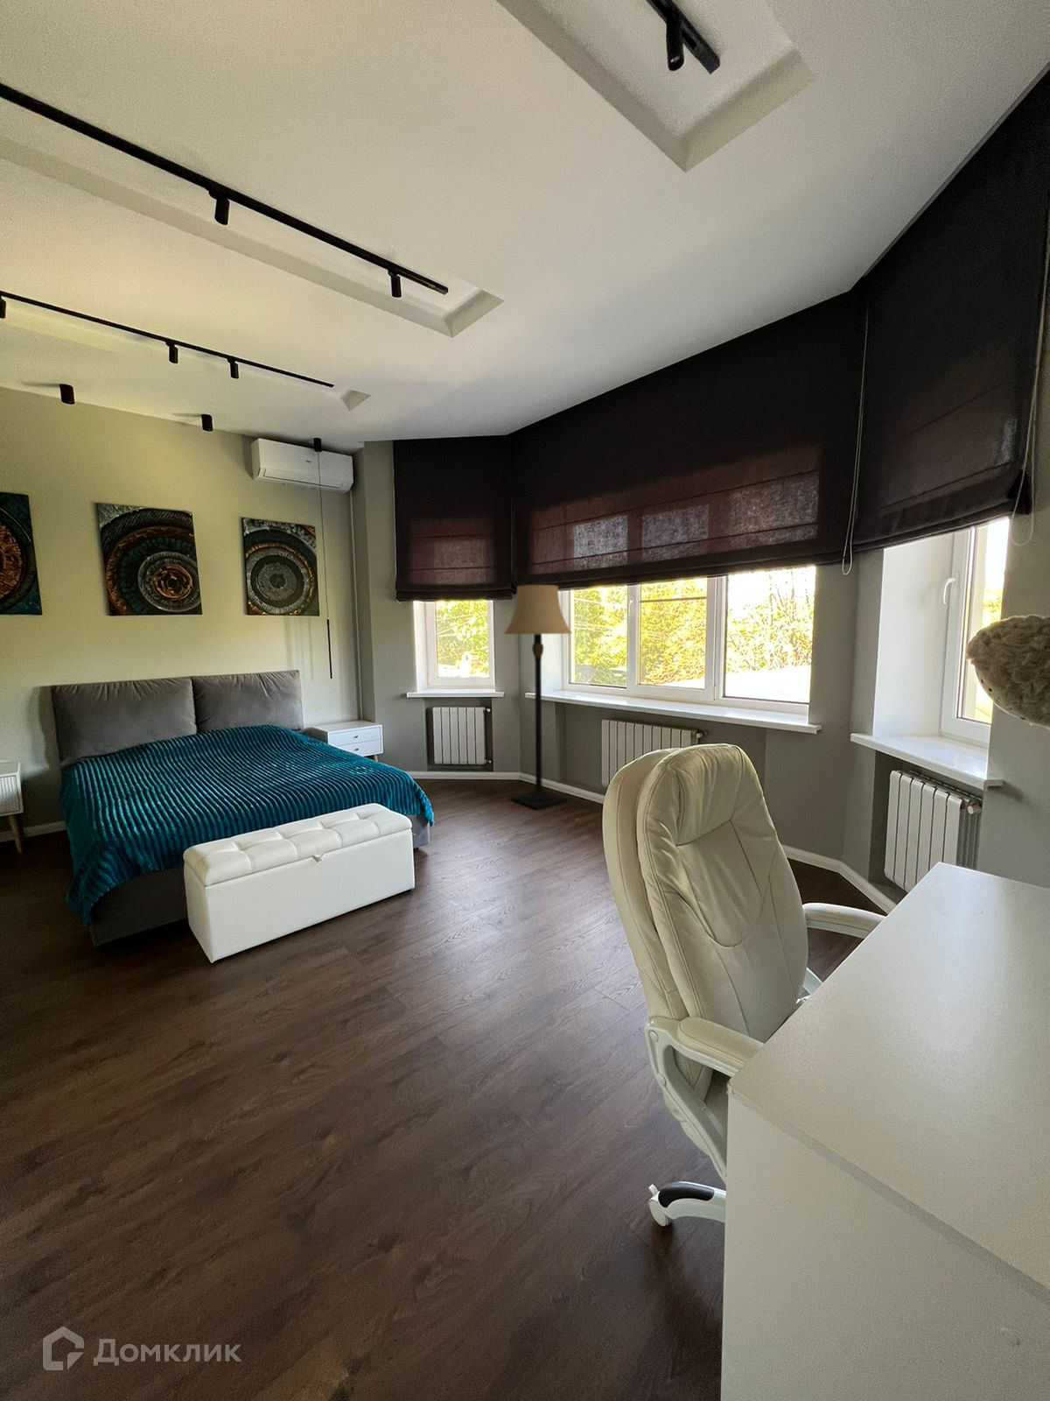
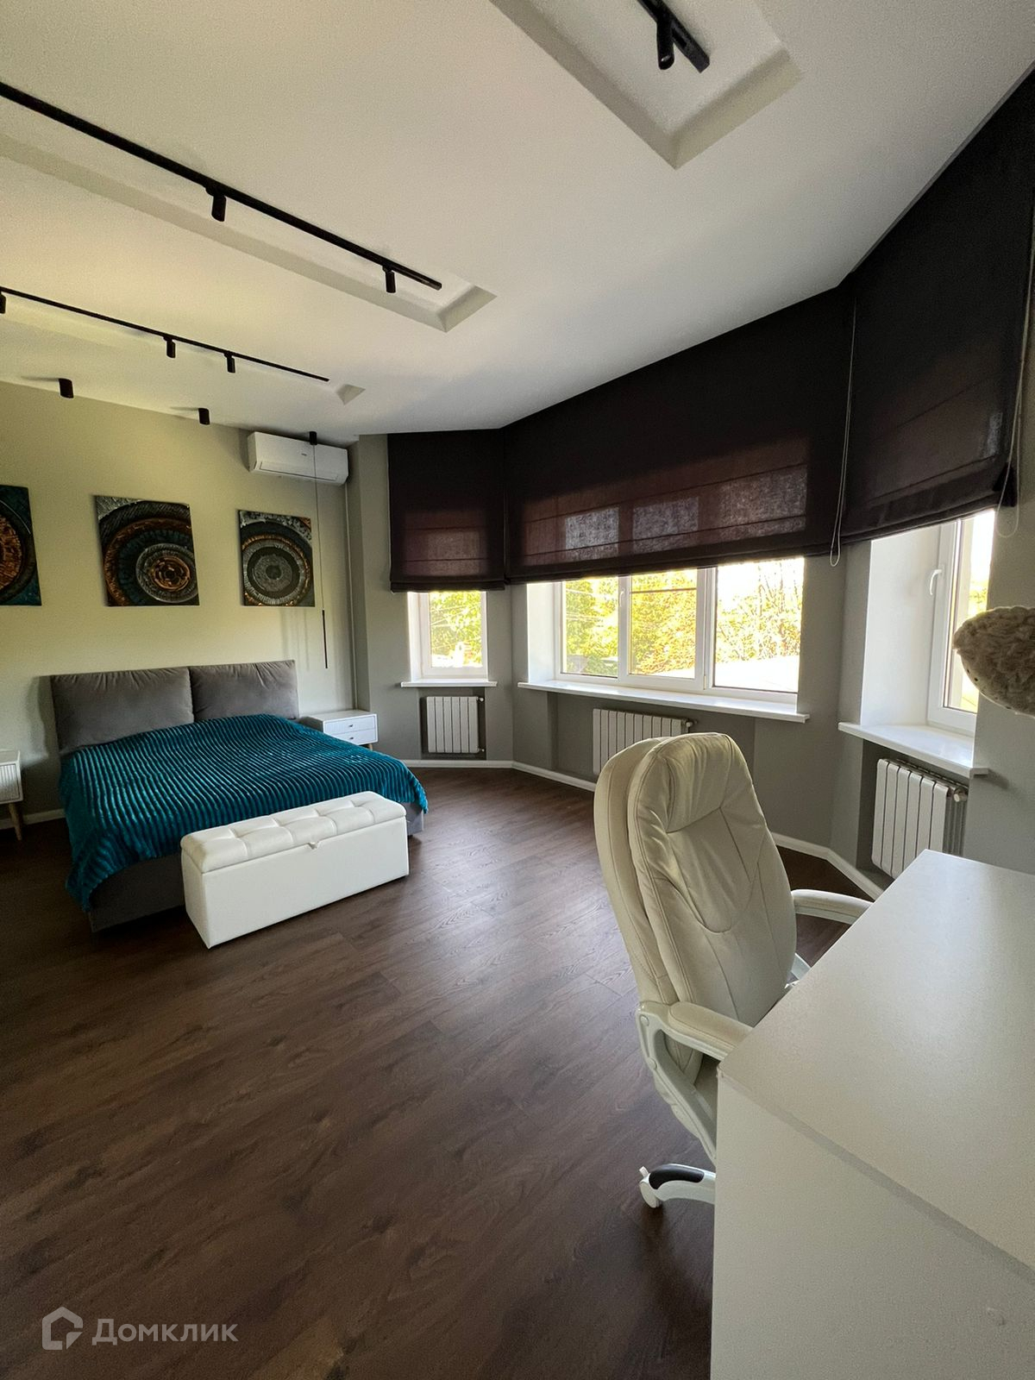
- lamp [502,584,574,810]
